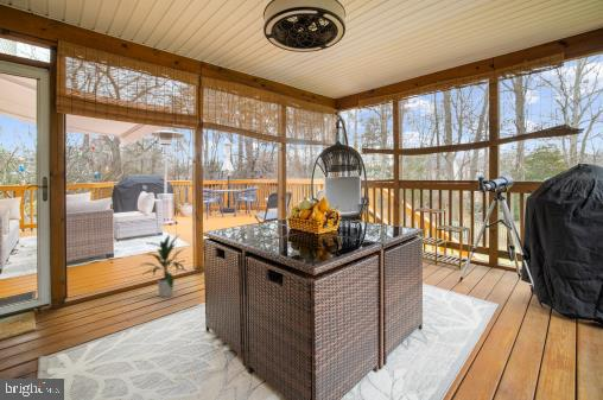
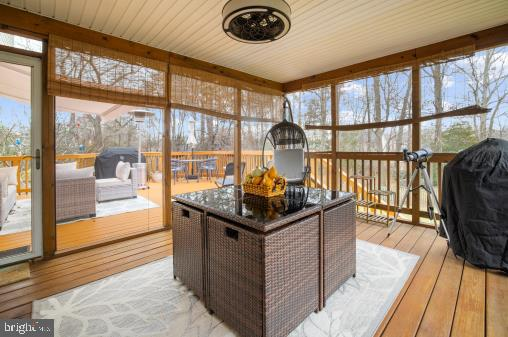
- indoor plant [138,233,189,298]
